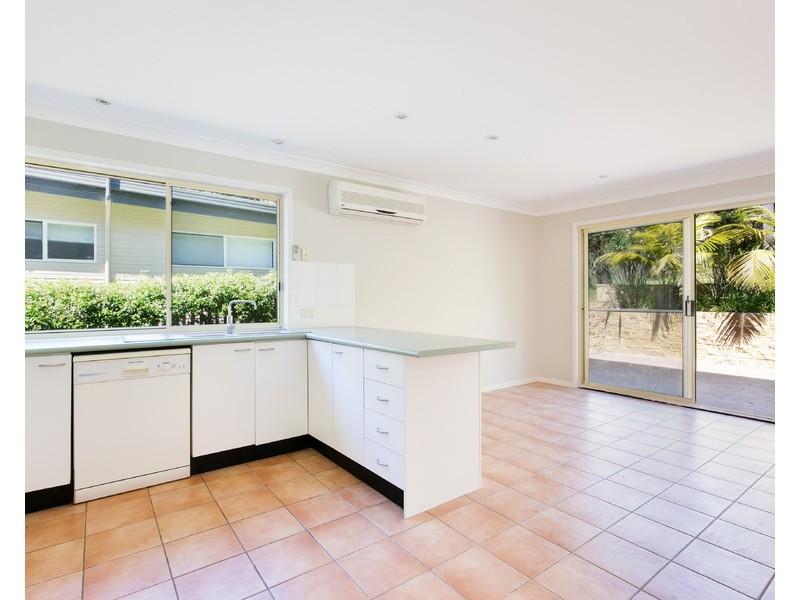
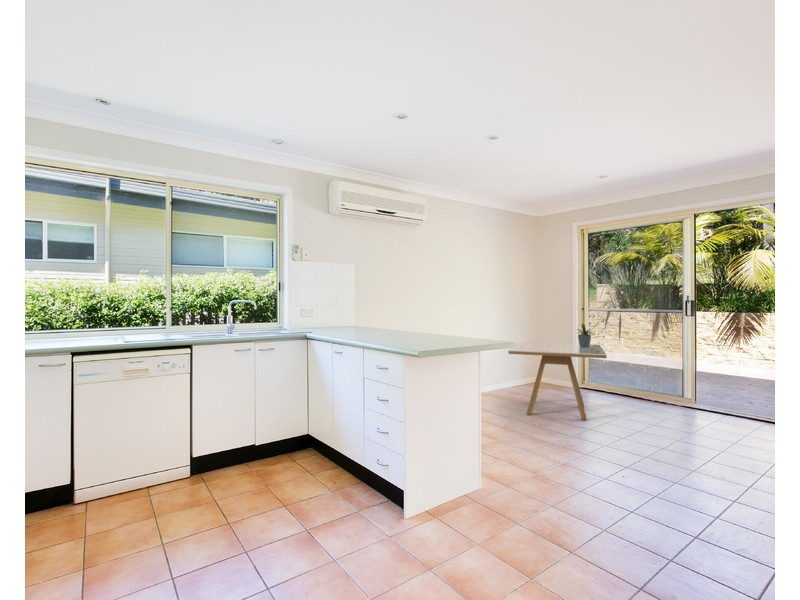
+ dining table [508,341,608,421]
+ potted plant [576,323,594,347]
